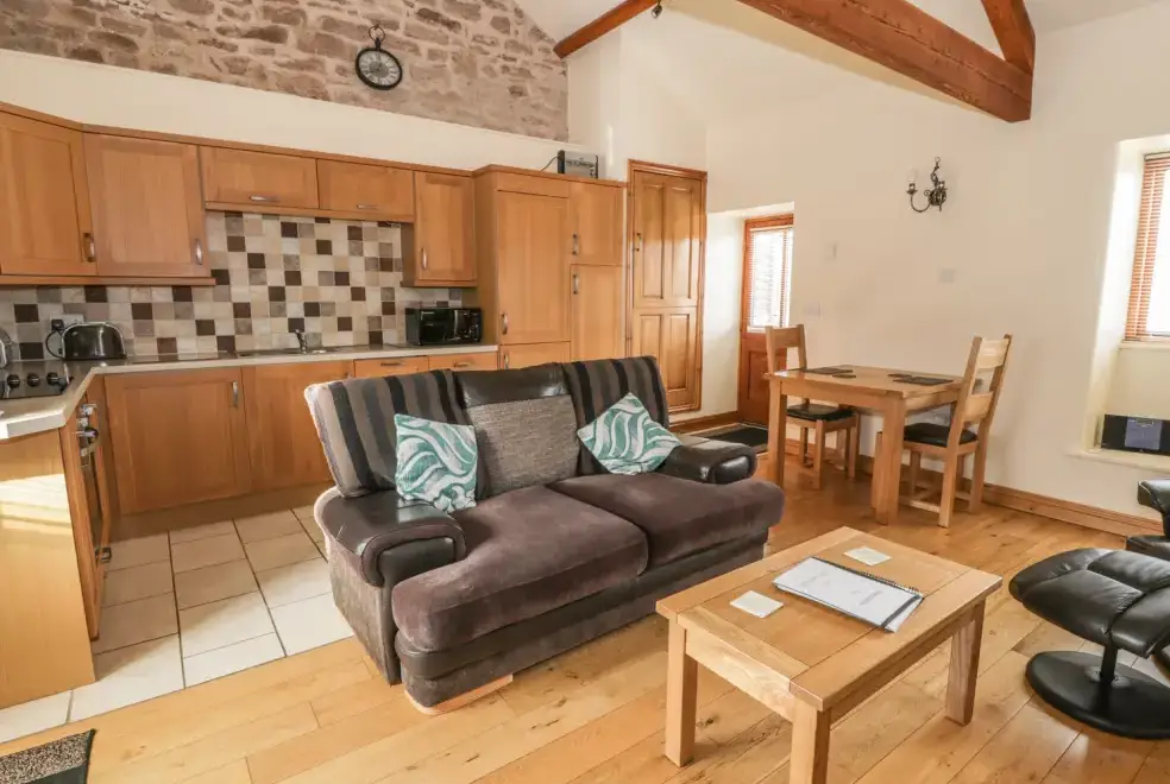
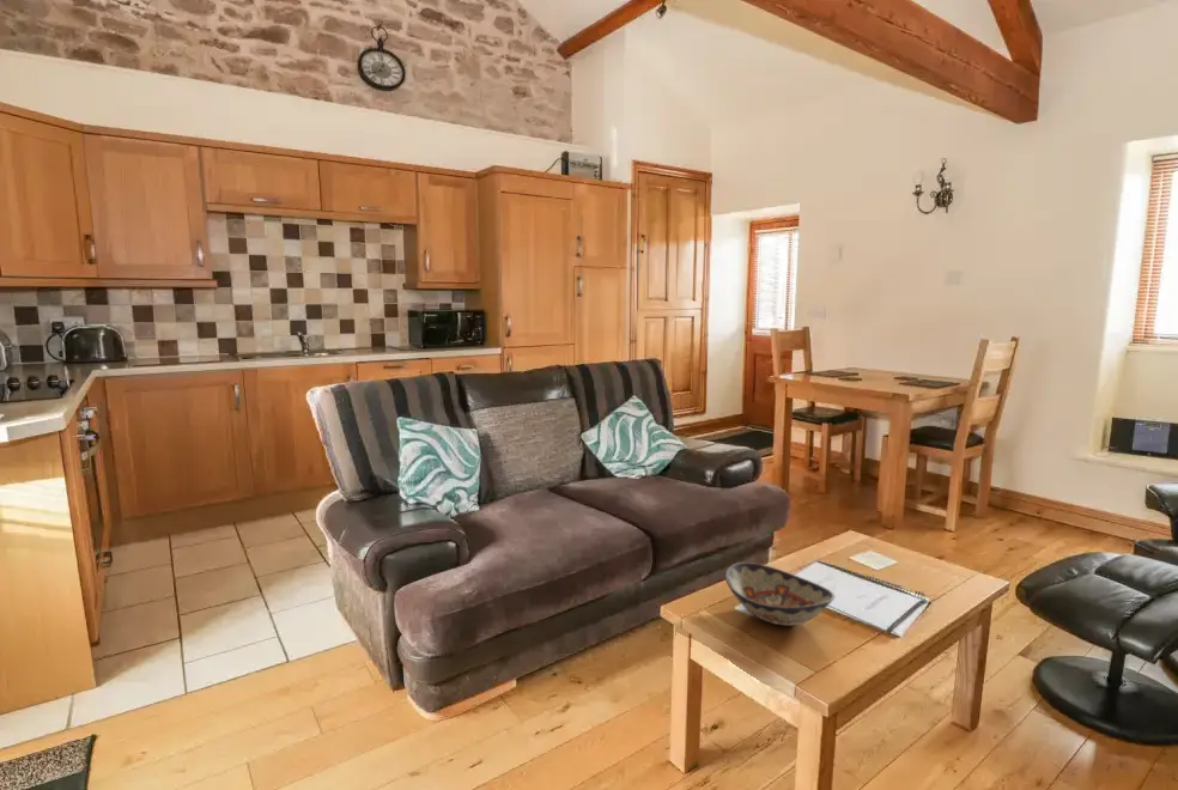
+ decorative bowl [723,561,836,627]
